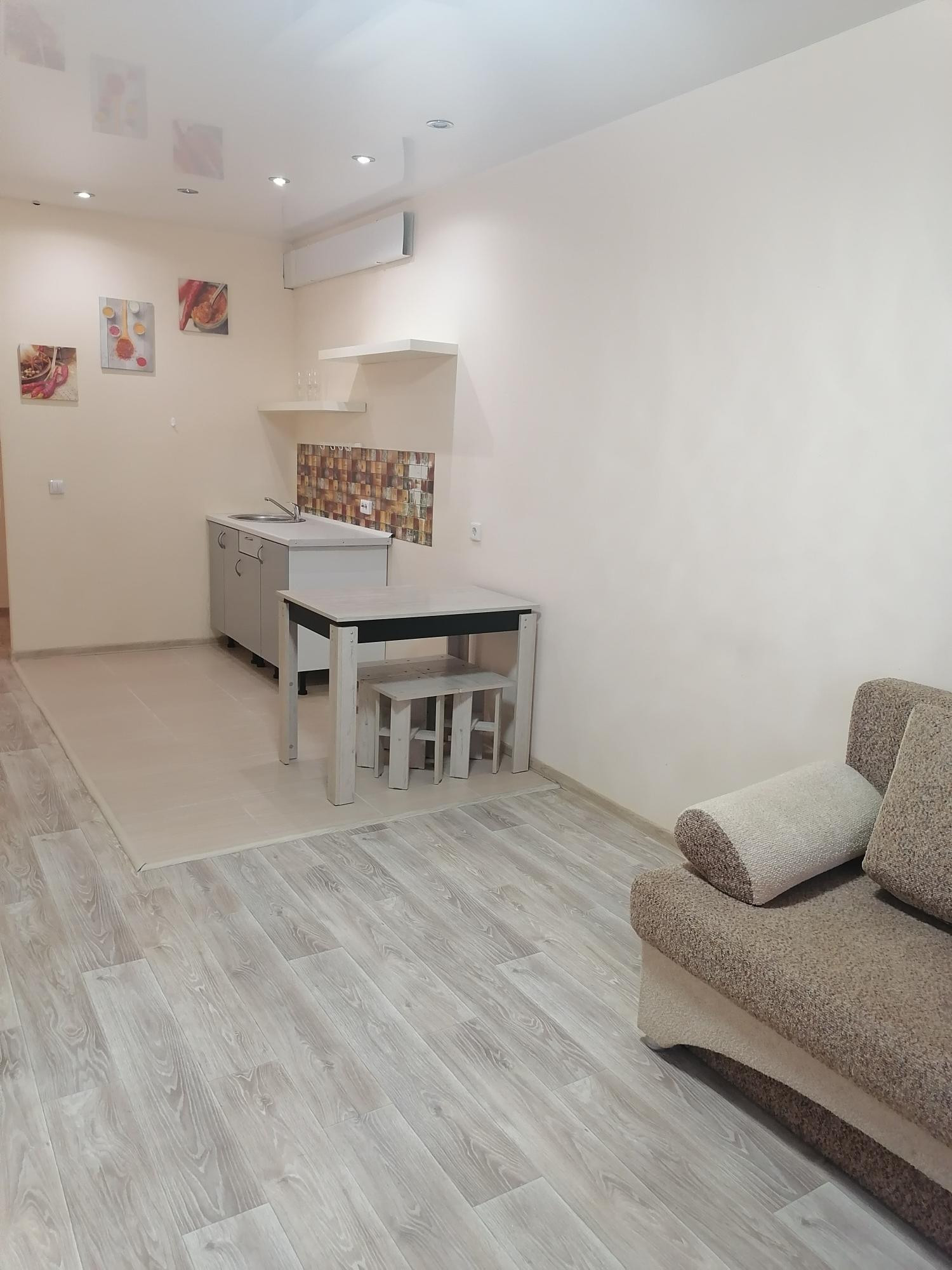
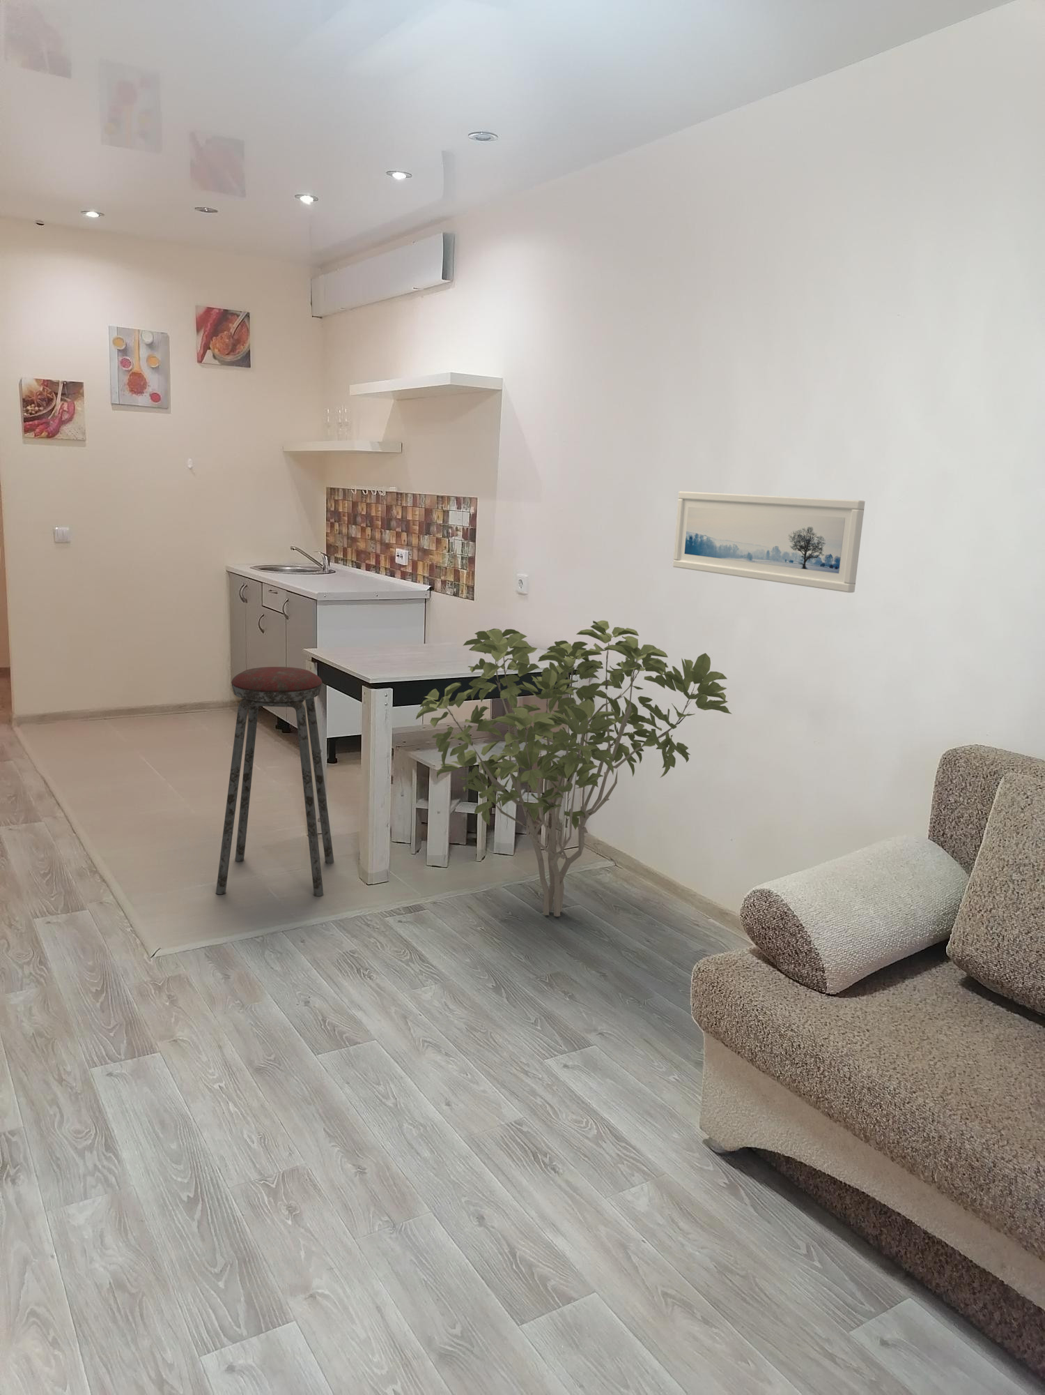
+ music stool [215,666,335,897]
+ shrub [415,621,732,917]
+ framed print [672,490,866,593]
